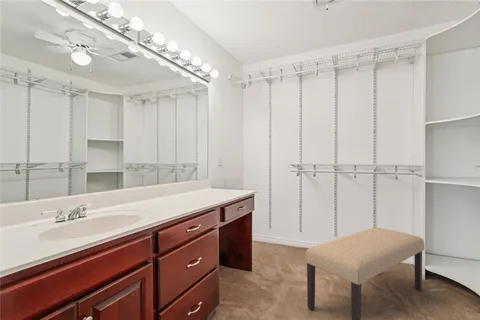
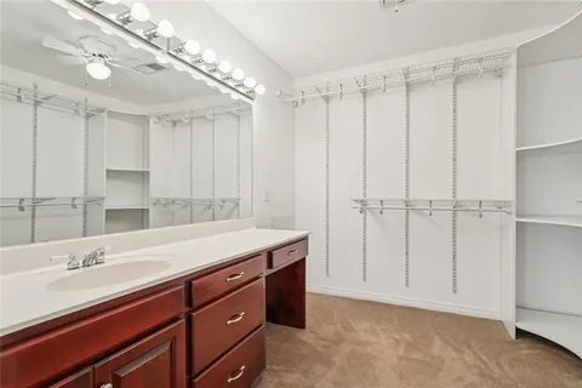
- bench [304,227,425,320]
